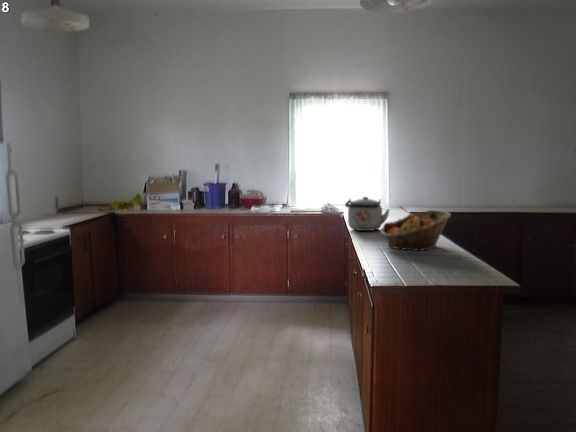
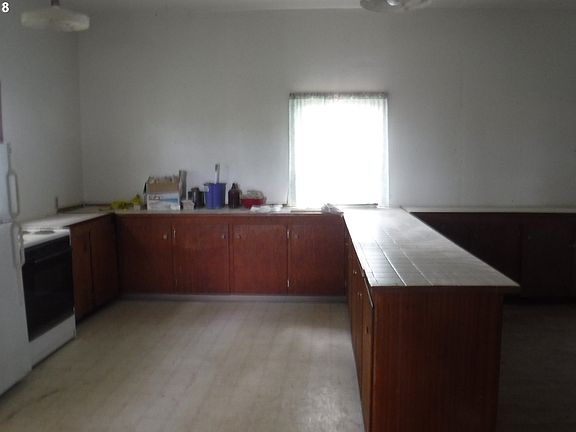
- kettle [344,196,391,232]
- fruit basket [379,209,452,252]
